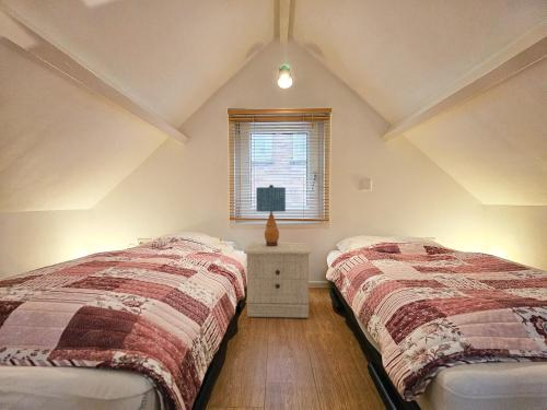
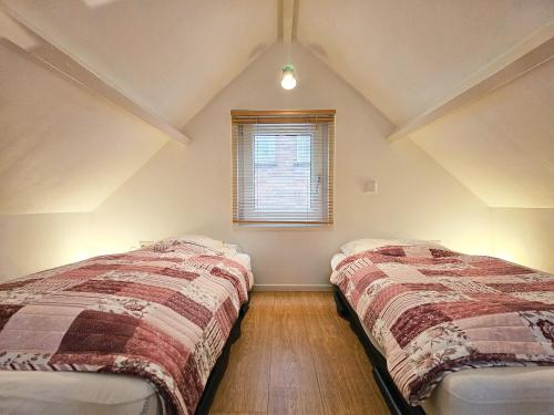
- table lamp [255,184,287,246]
- nightstand [243,241,313,319]
